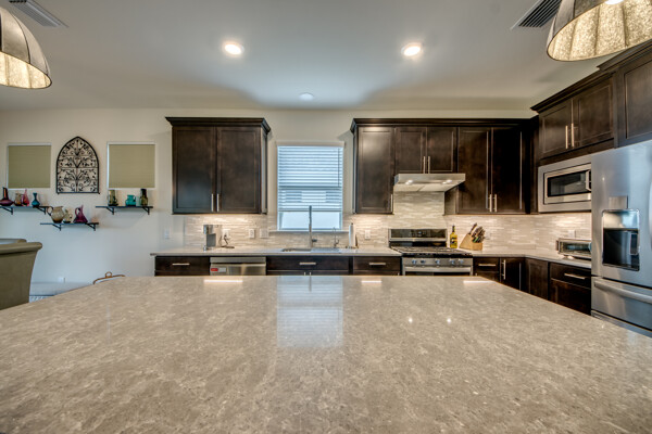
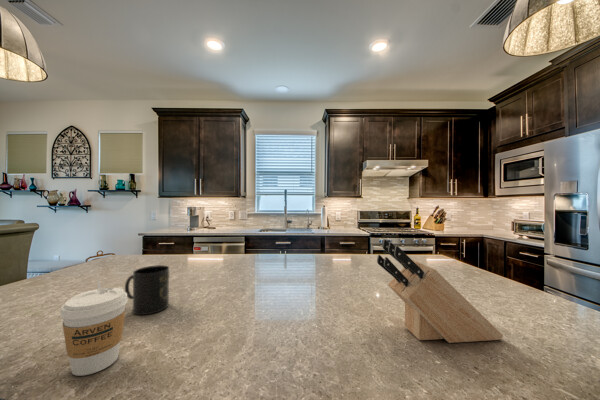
+ coffee cup [59,287,129,377]
+ mug [124,264,170,316]
+ knife block [376,238,504,344]
